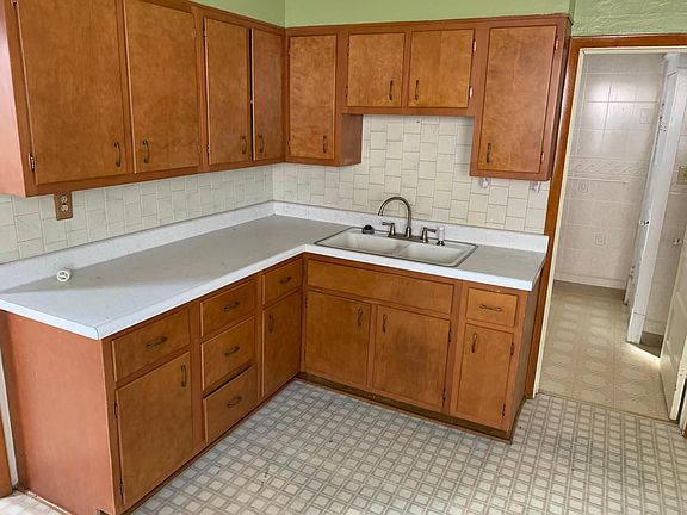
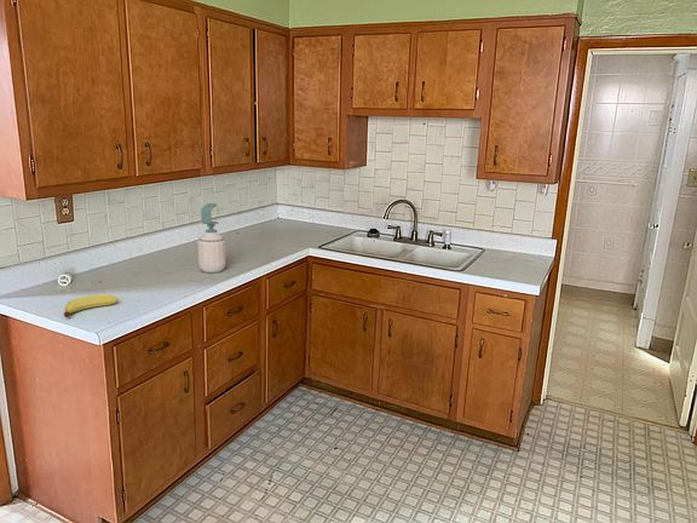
+ fruit [63,293,120,318]
+ soap bottle [196,202,227,274]
